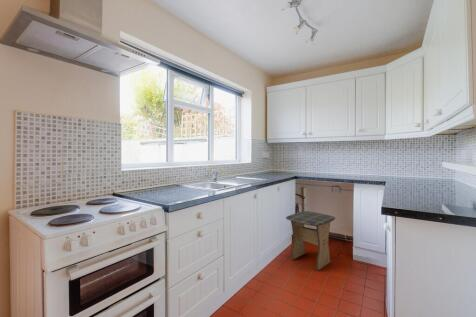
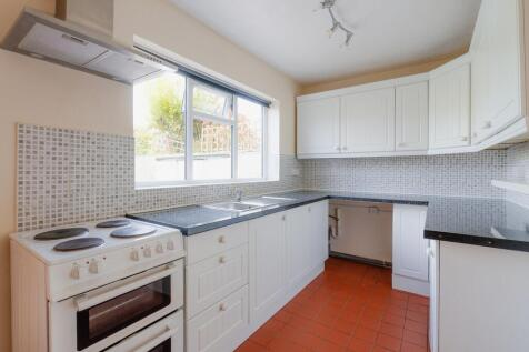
- stool [285,210,336,272]
